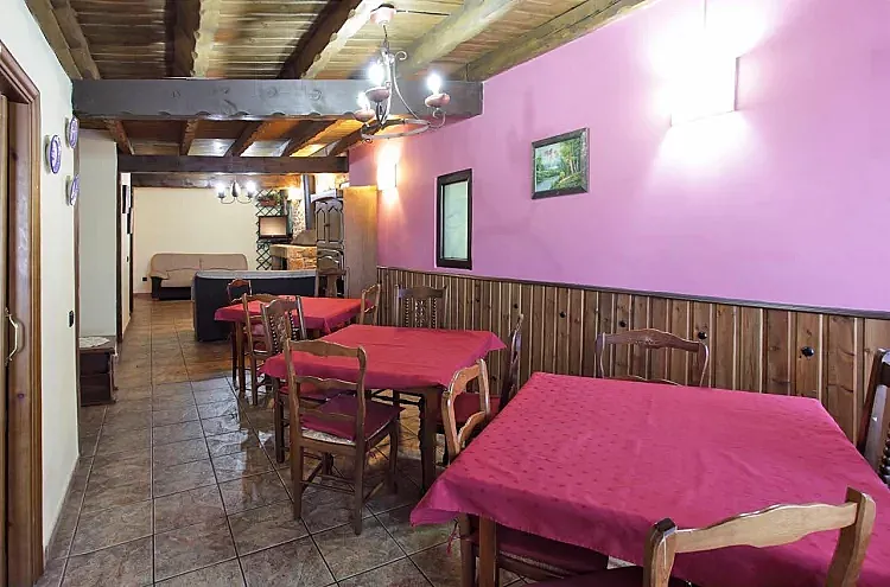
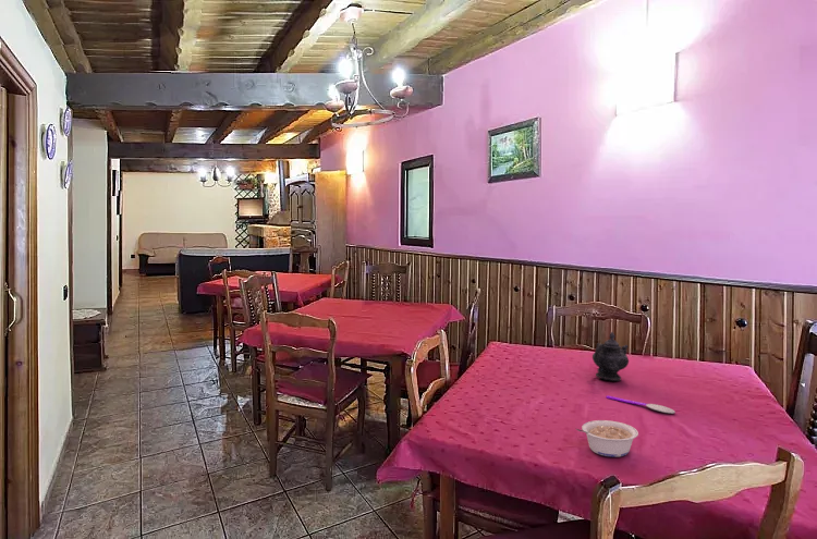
+ spoon [606,394,676,415]
+ teapot [592,331,630,382]
+ legume [575,419,639,458]
